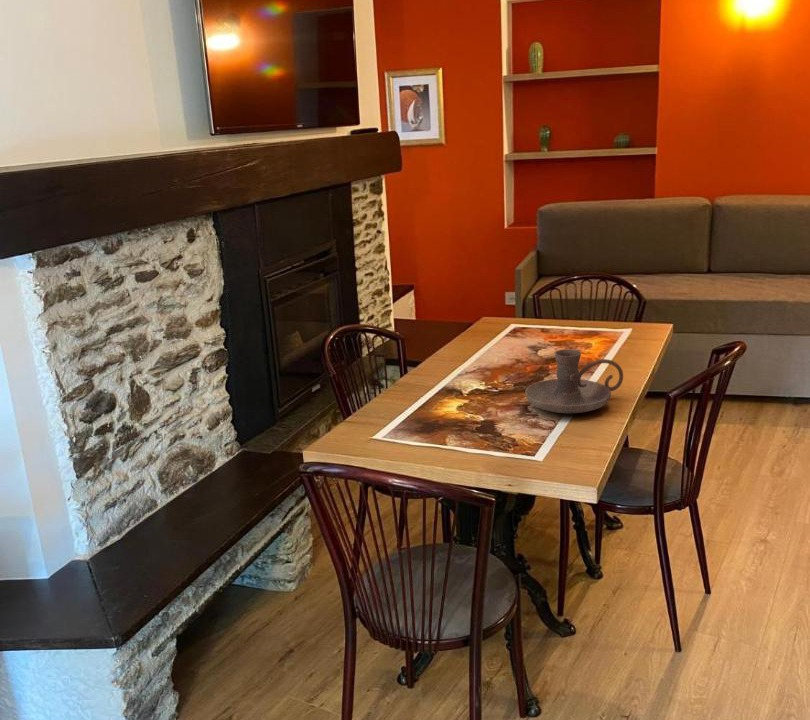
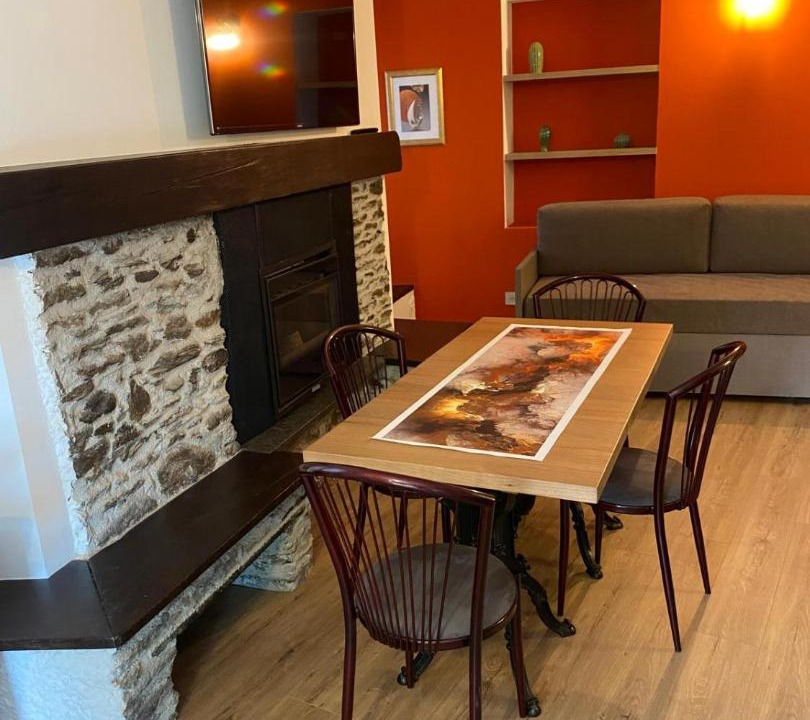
- candle holder [524,348,624,414]
